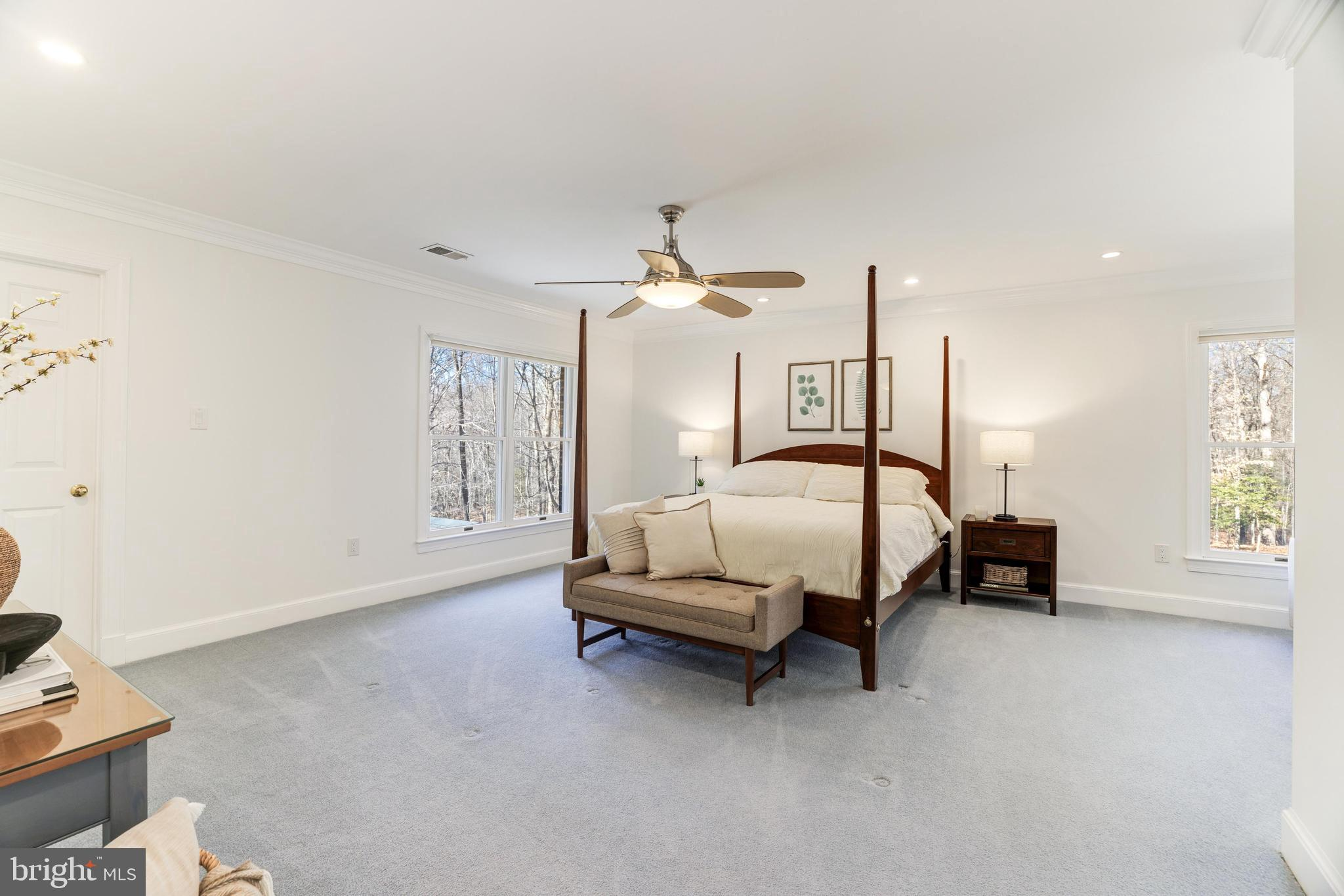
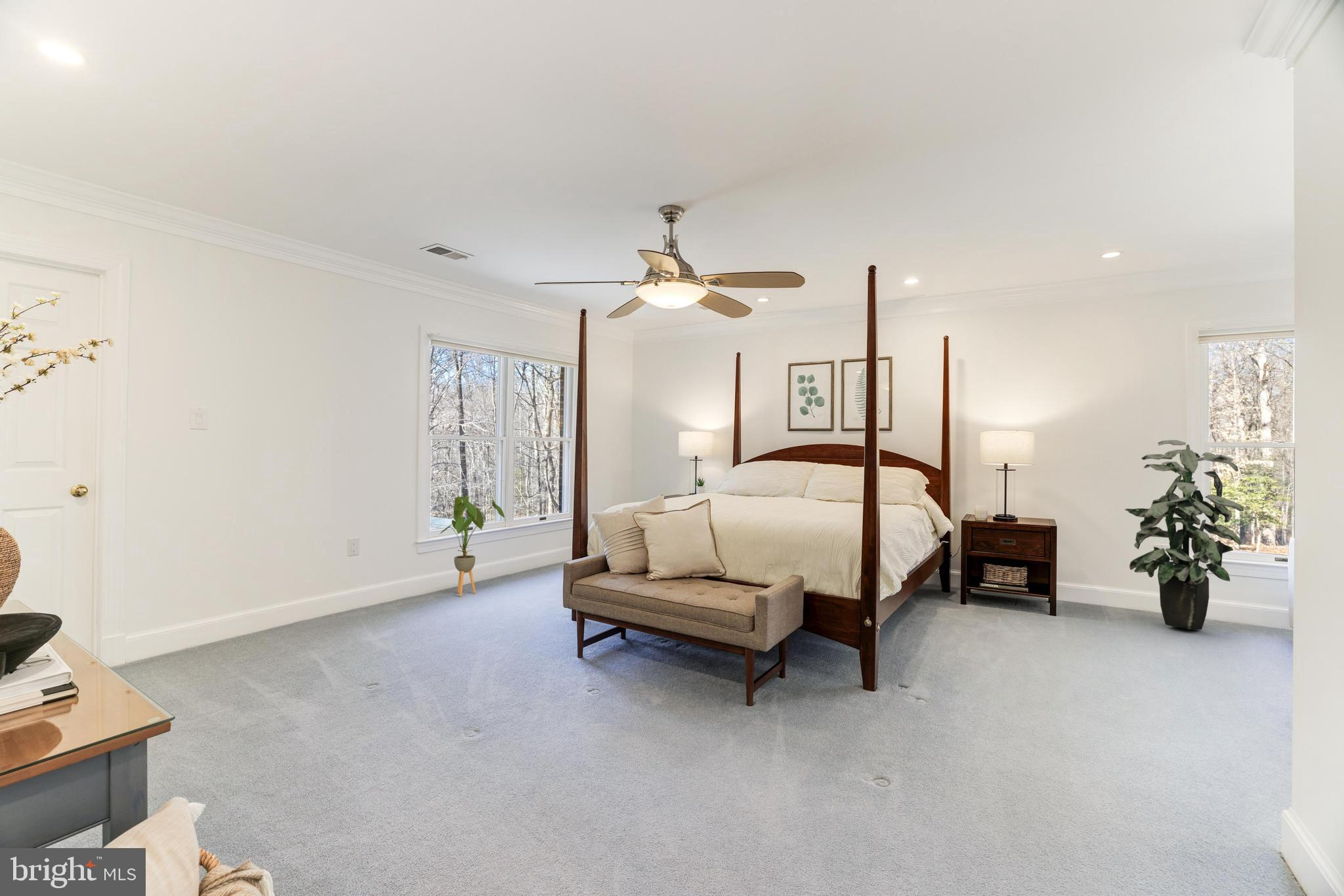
+ house plant [438,495,507,597]
+ indoor plant [1124,439,1244,630]
